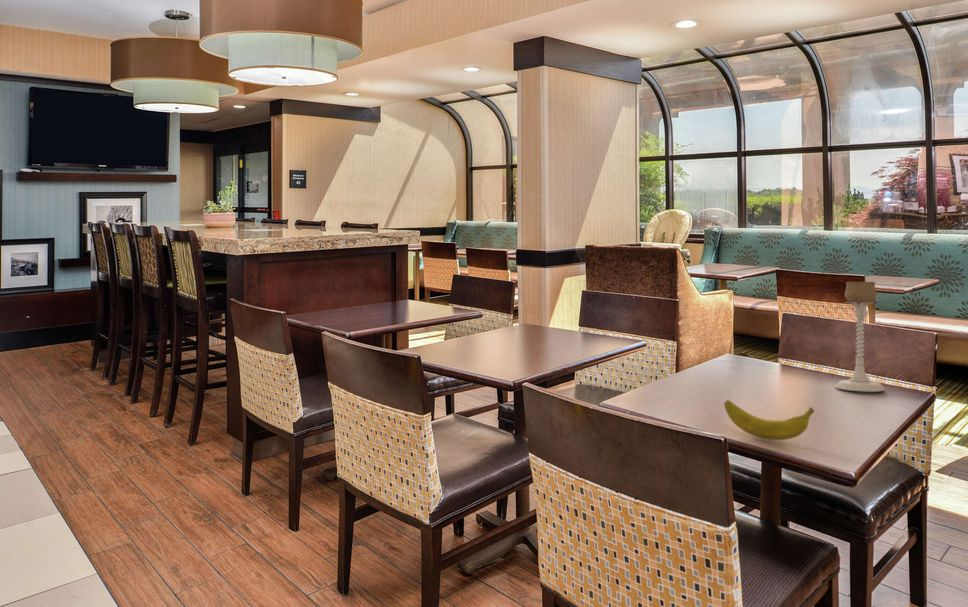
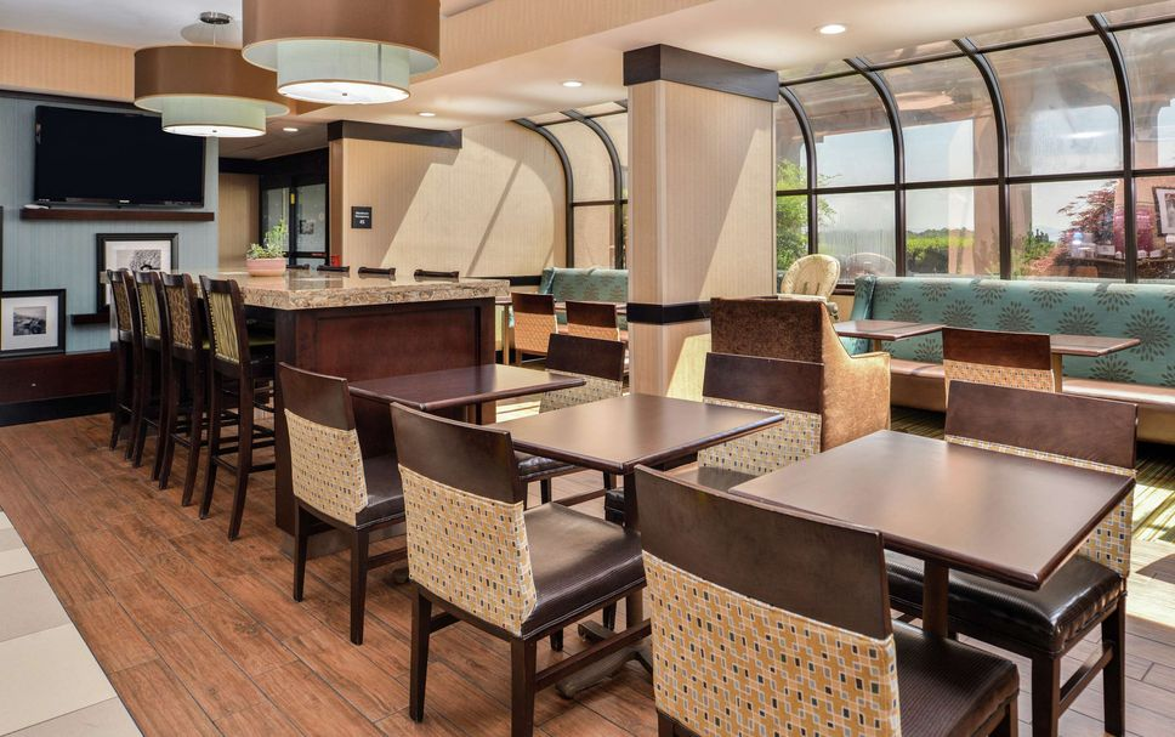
- candle holder [834,280,886,393]
- banana [723,399,816,441]
